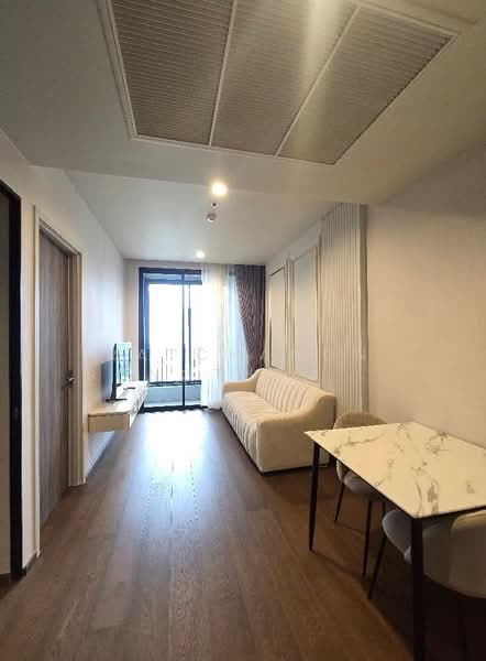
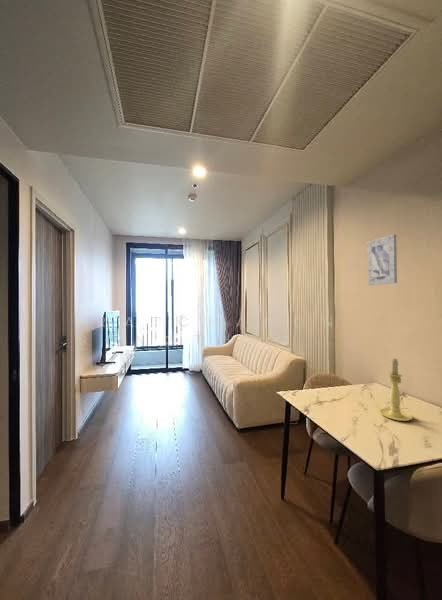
+ candle holder [378,357,414,422]
+ wall art [367,233,398,286]
